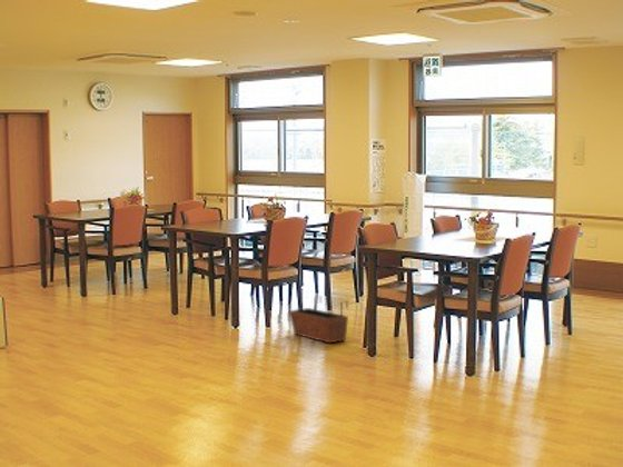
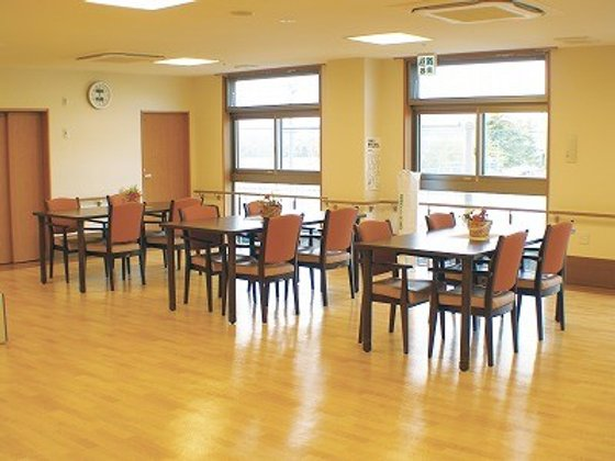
- planter [288,295,349,344]
